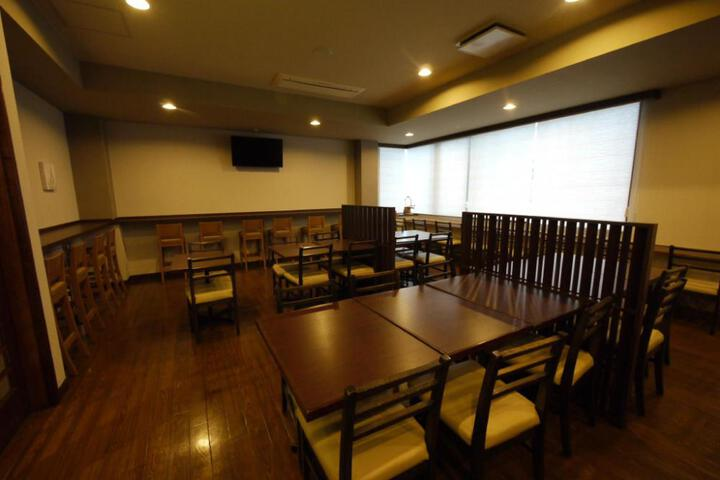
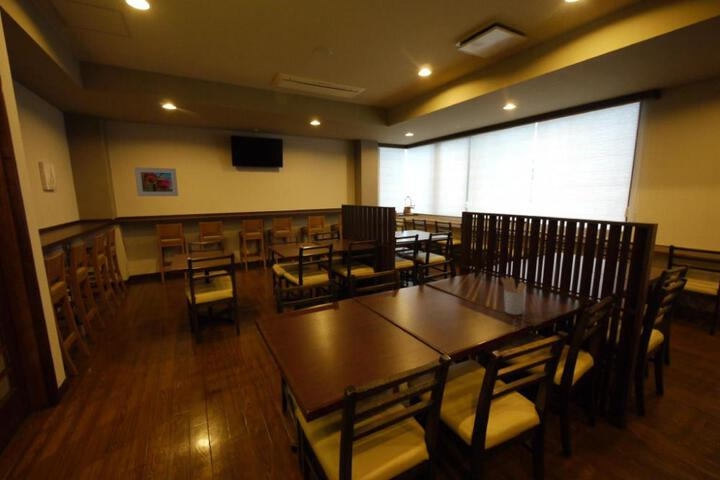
+ utensil holder [500,276,528,316]
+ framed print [134,166,179,197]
